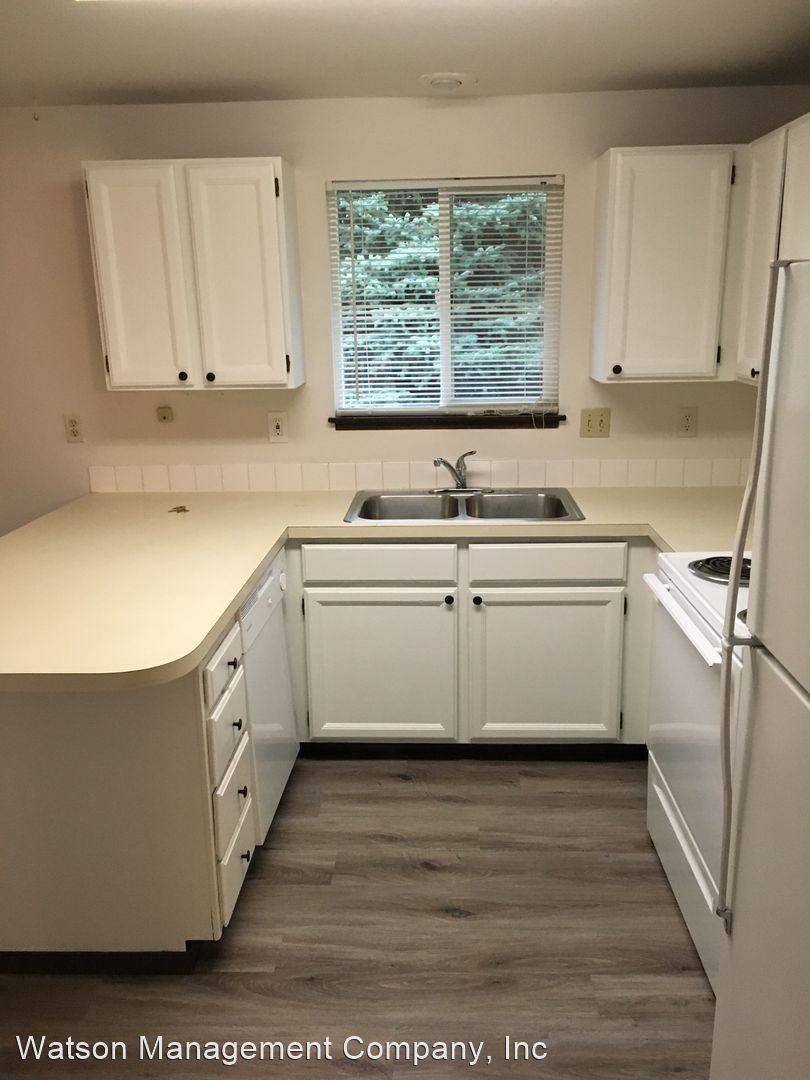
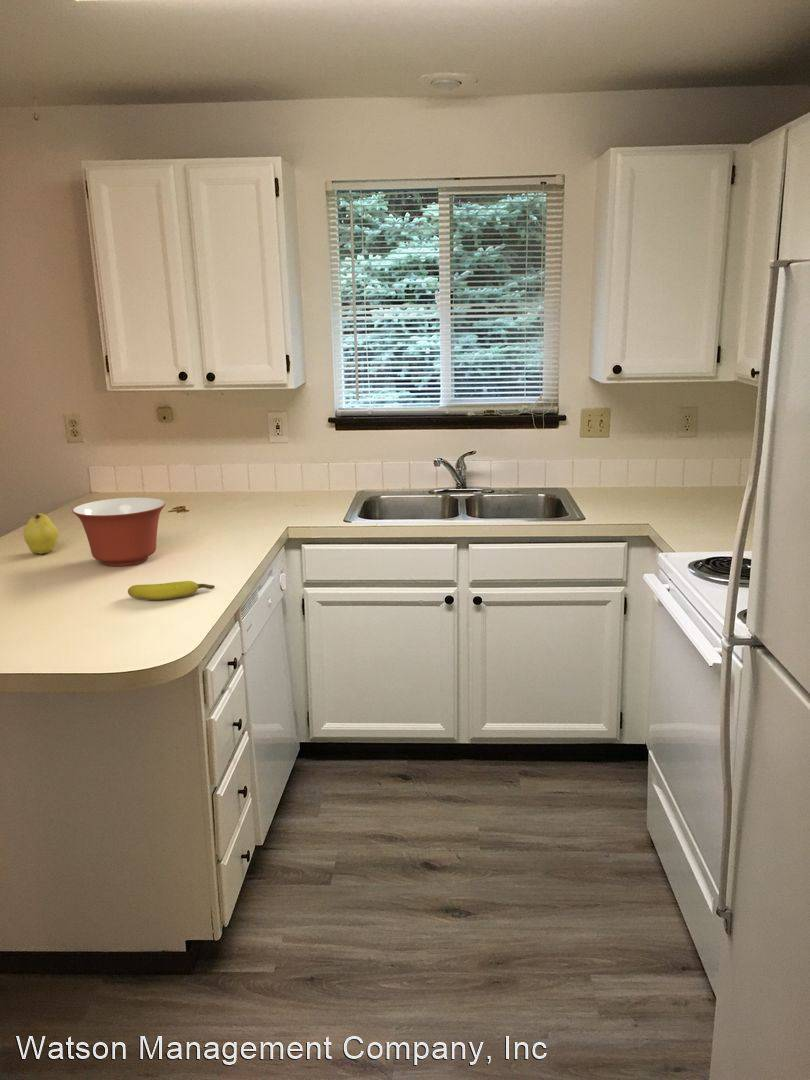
+ fruit [23,512,59,555]
+ mixing bowl [71,497,167,567]
+ banana [127,580,216,601]
